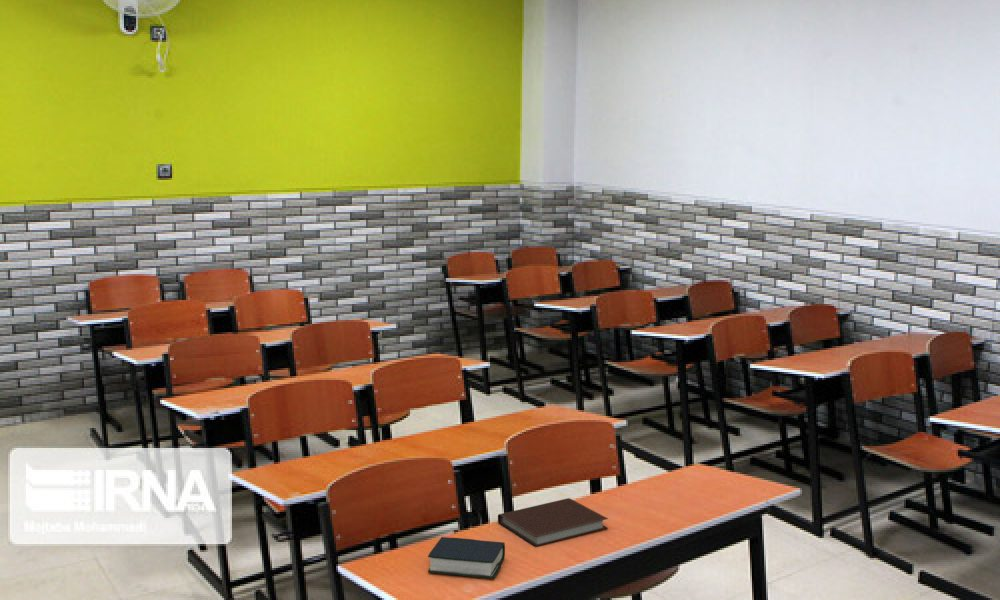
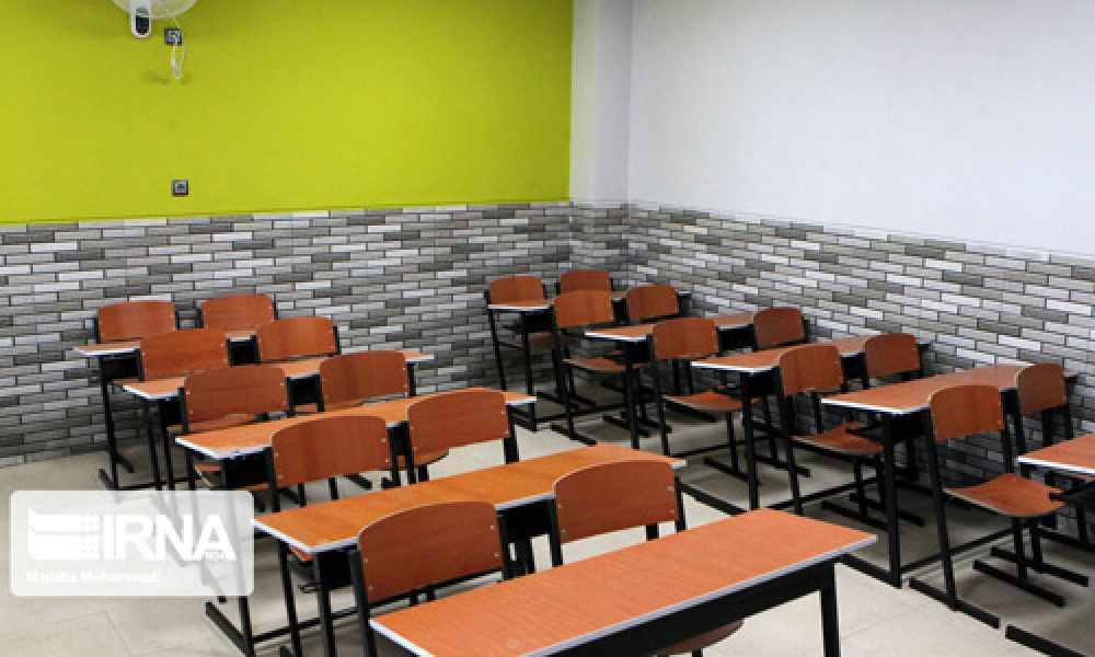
- notebook [497,497,609,548]
- book [427,536,506,580]
